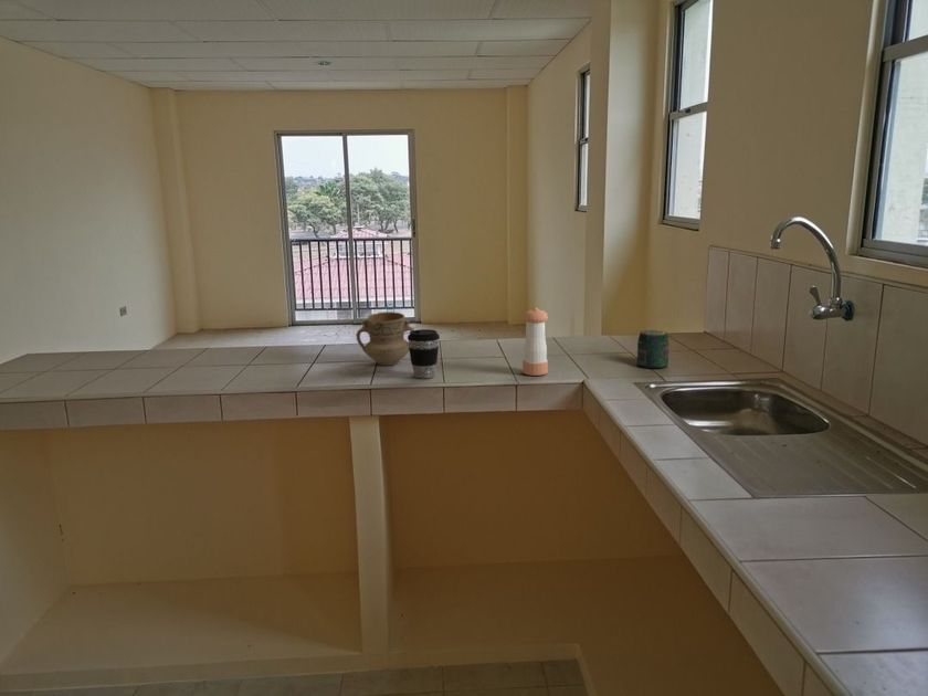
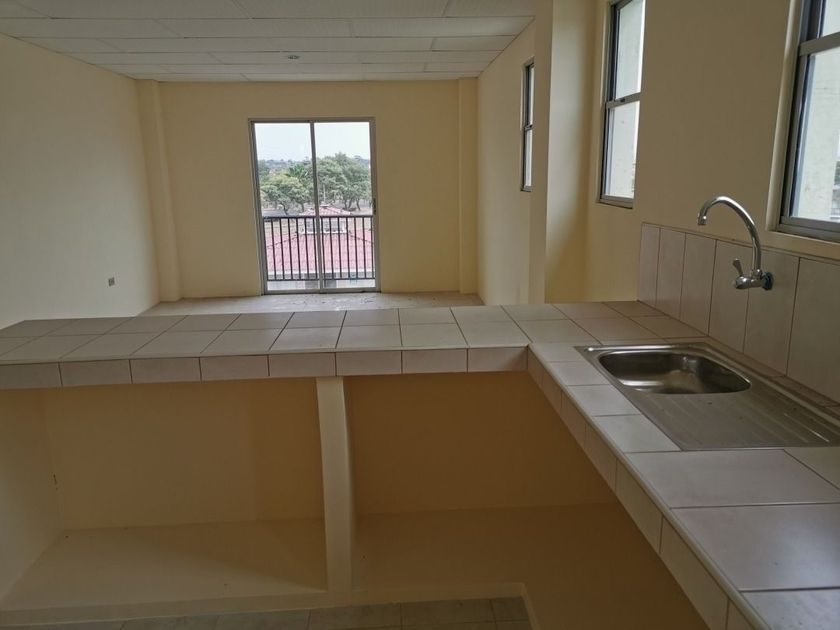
- jar [636,329,671,369]
- pepper shaker [521,306,549,377]
- coffee cup [407,328,441,379]
- mug [355,310,415,367]
